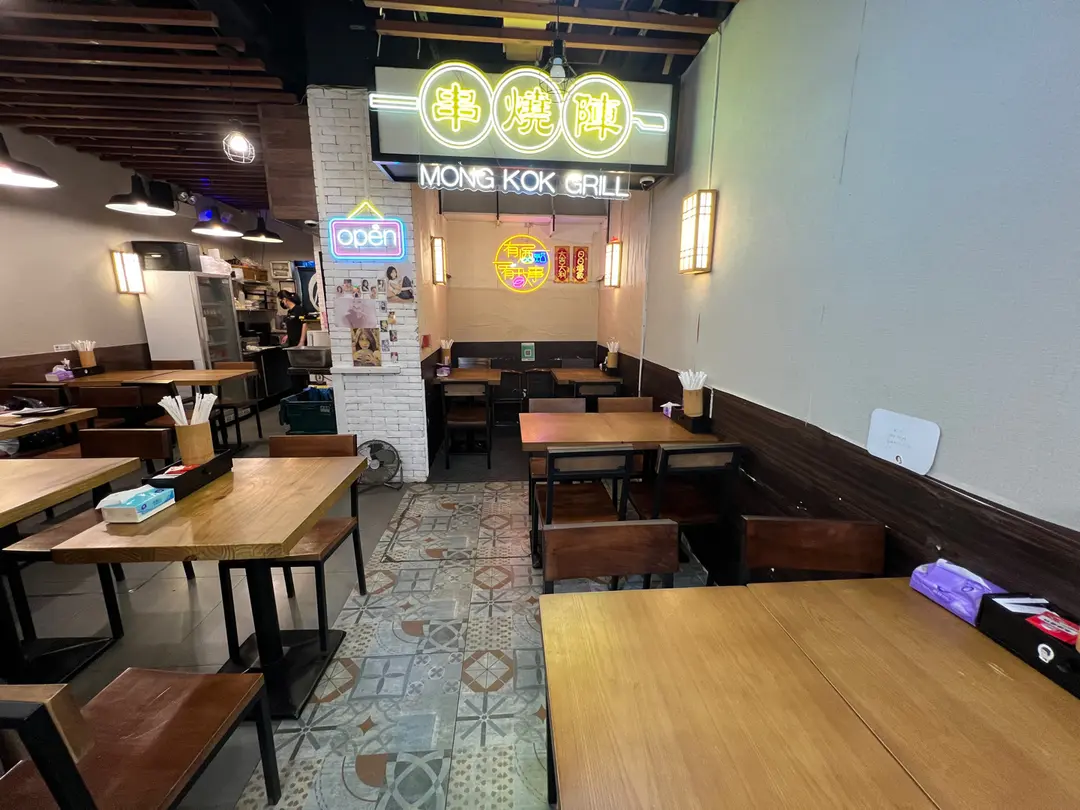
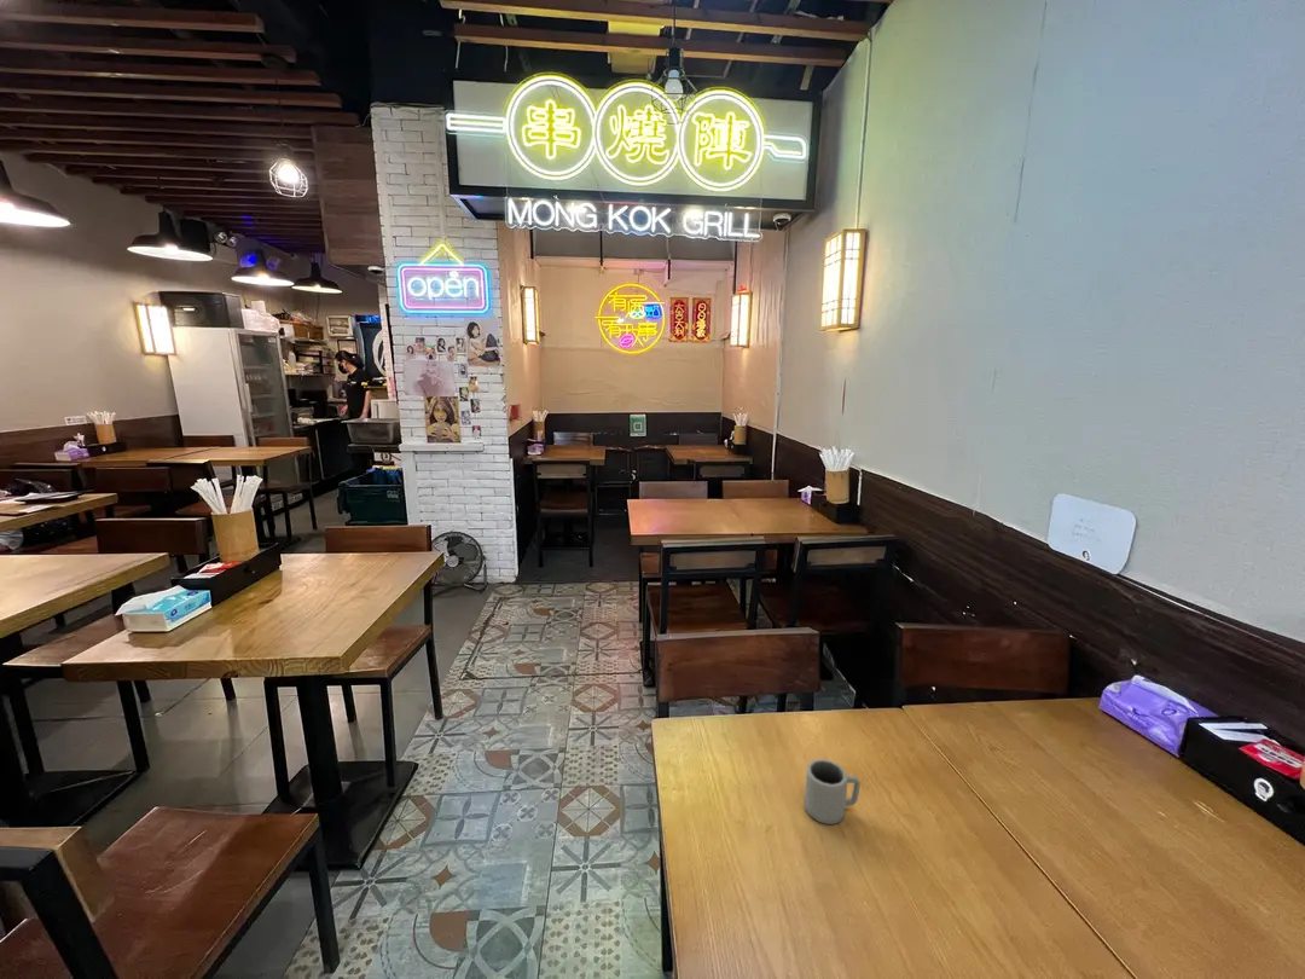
+ cup [804,758,862,826]
